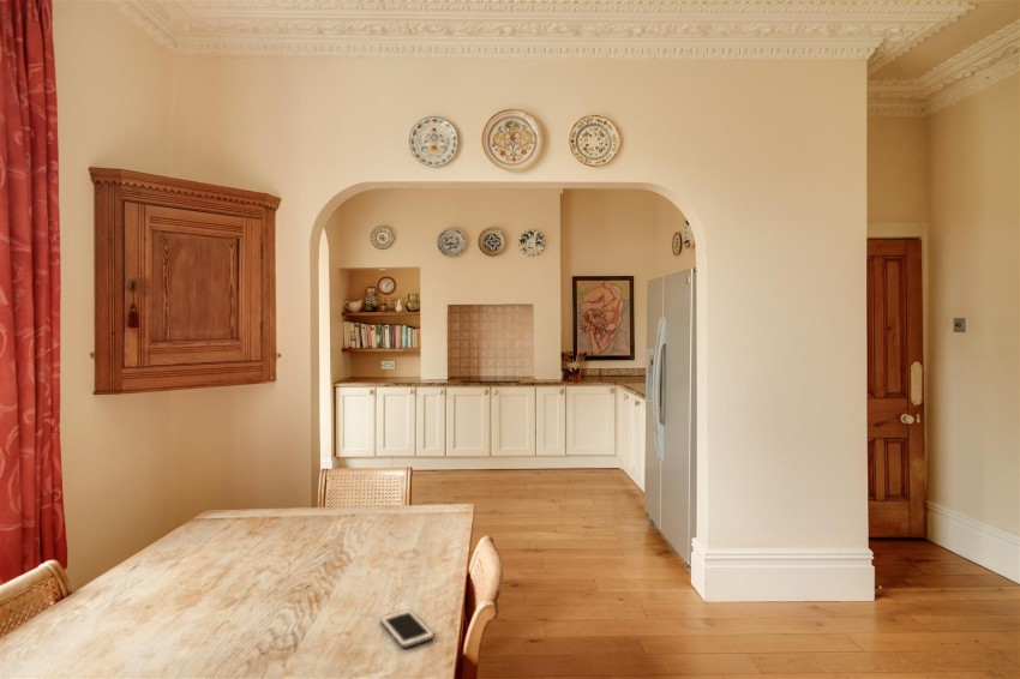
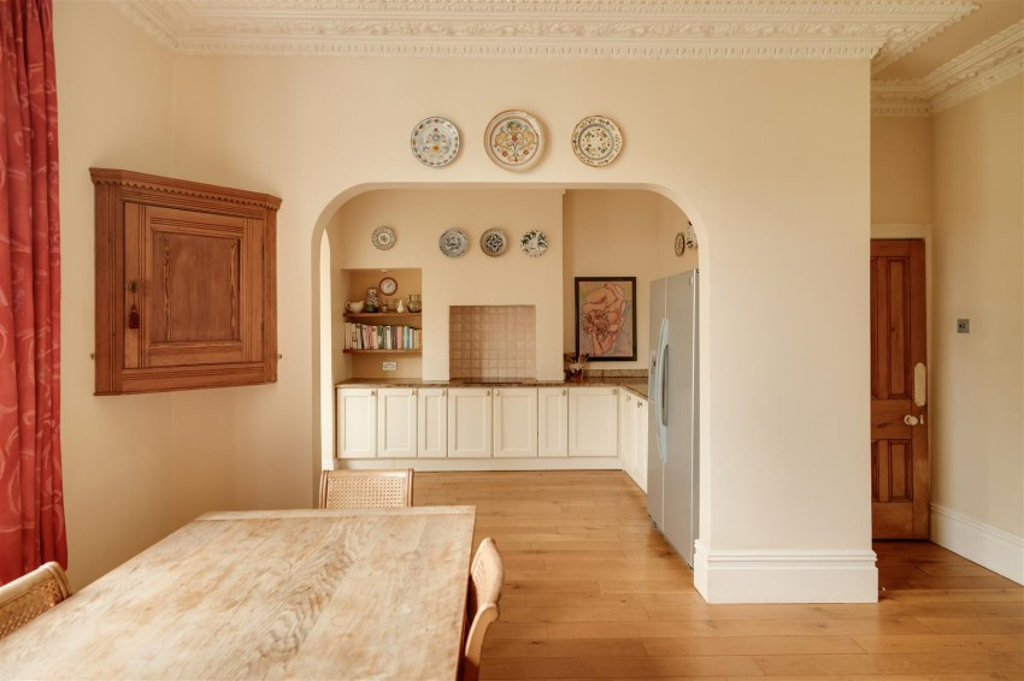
- cell phone [379,608,434,649]
